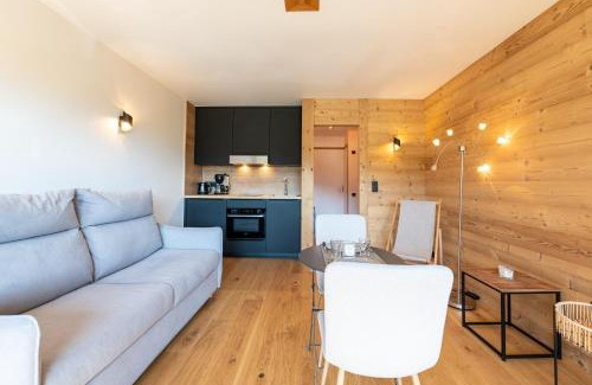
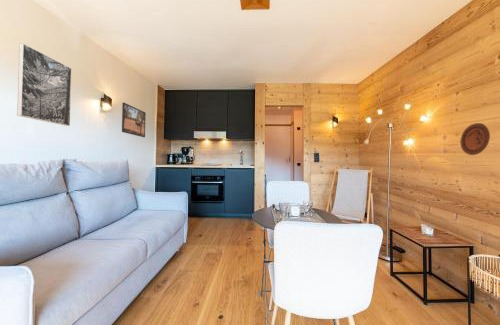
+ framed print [121,102,147,138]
+ decorative plate [459,122,491,156]
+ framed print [16,42,72,127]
